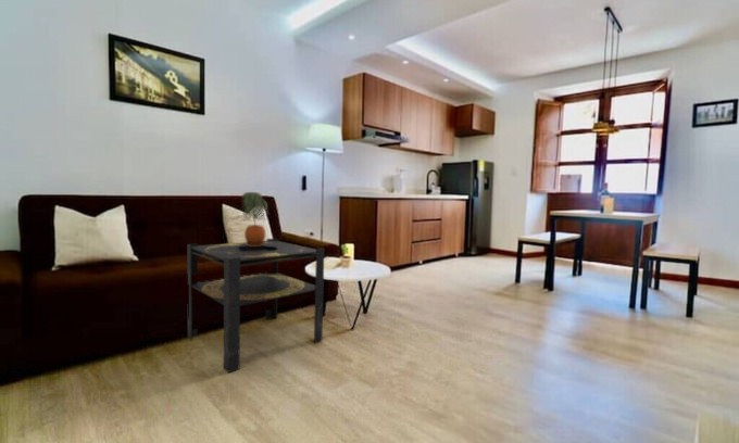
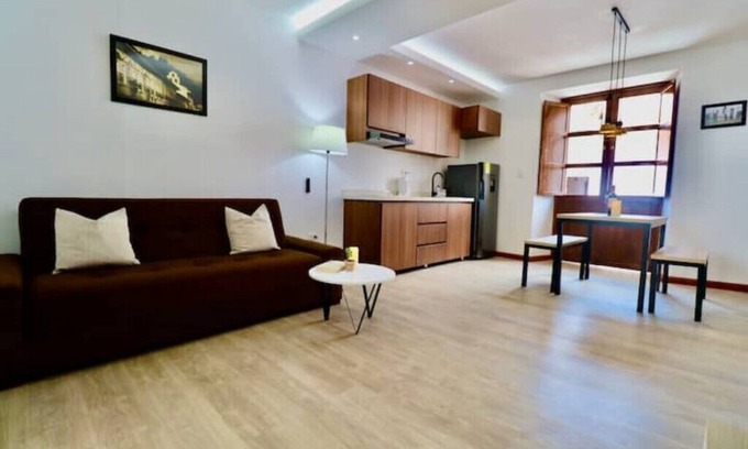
- potted plant [240,191,270,246]
- side table [186,238,325,374]
